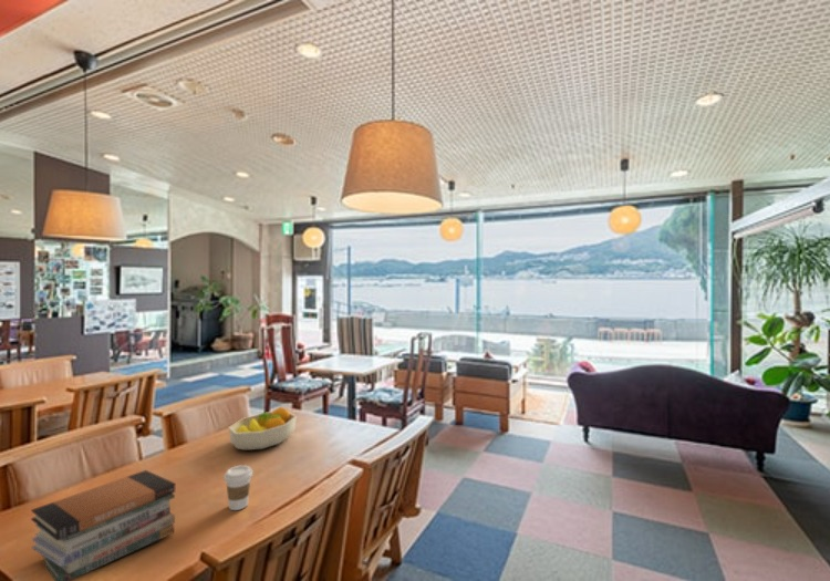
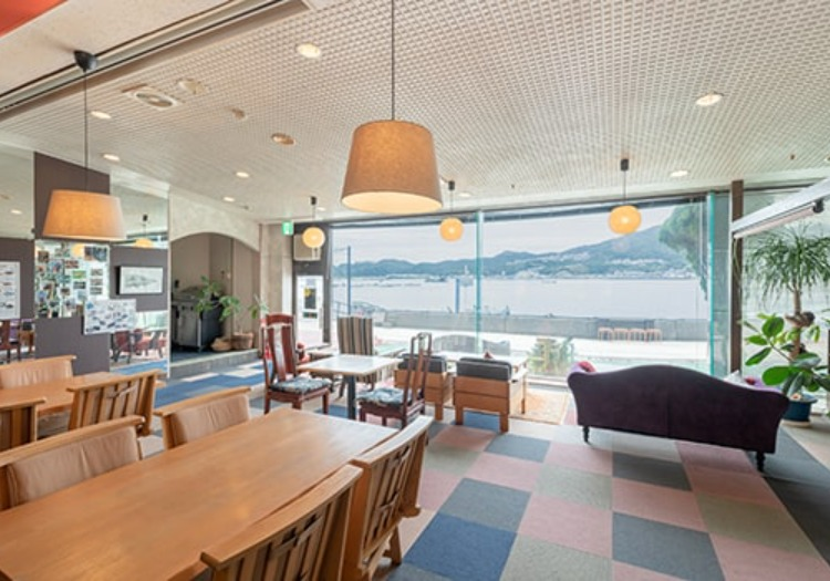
- coffee cup [222,464,253,511]
- book stack [30,469,176,581]
- fruit bowl [228,405,298,452]
